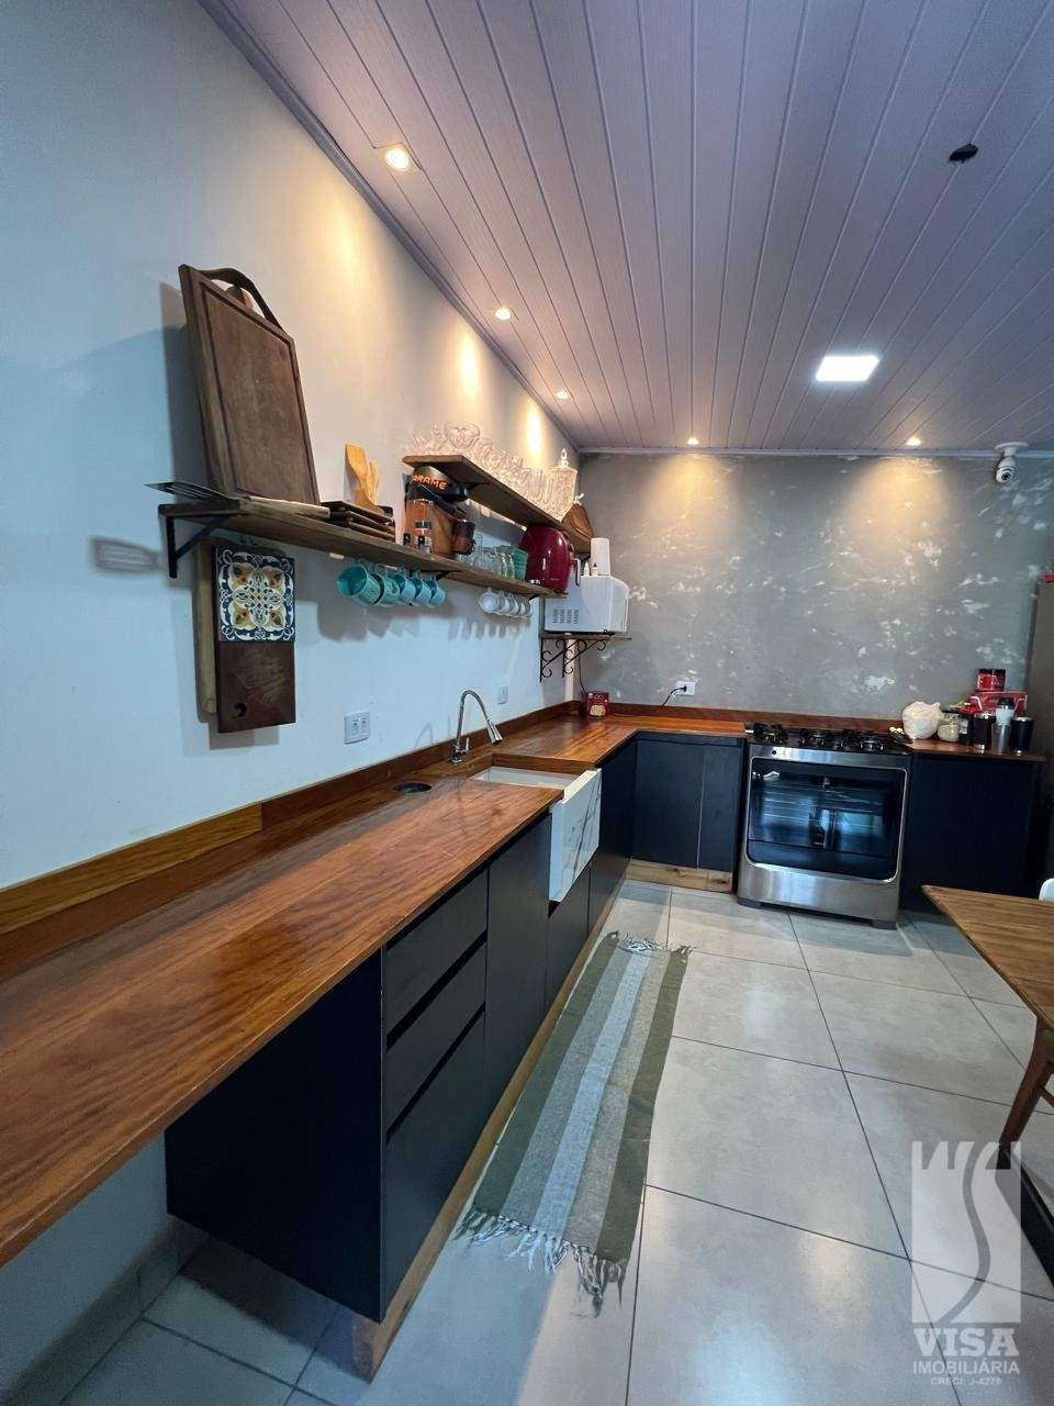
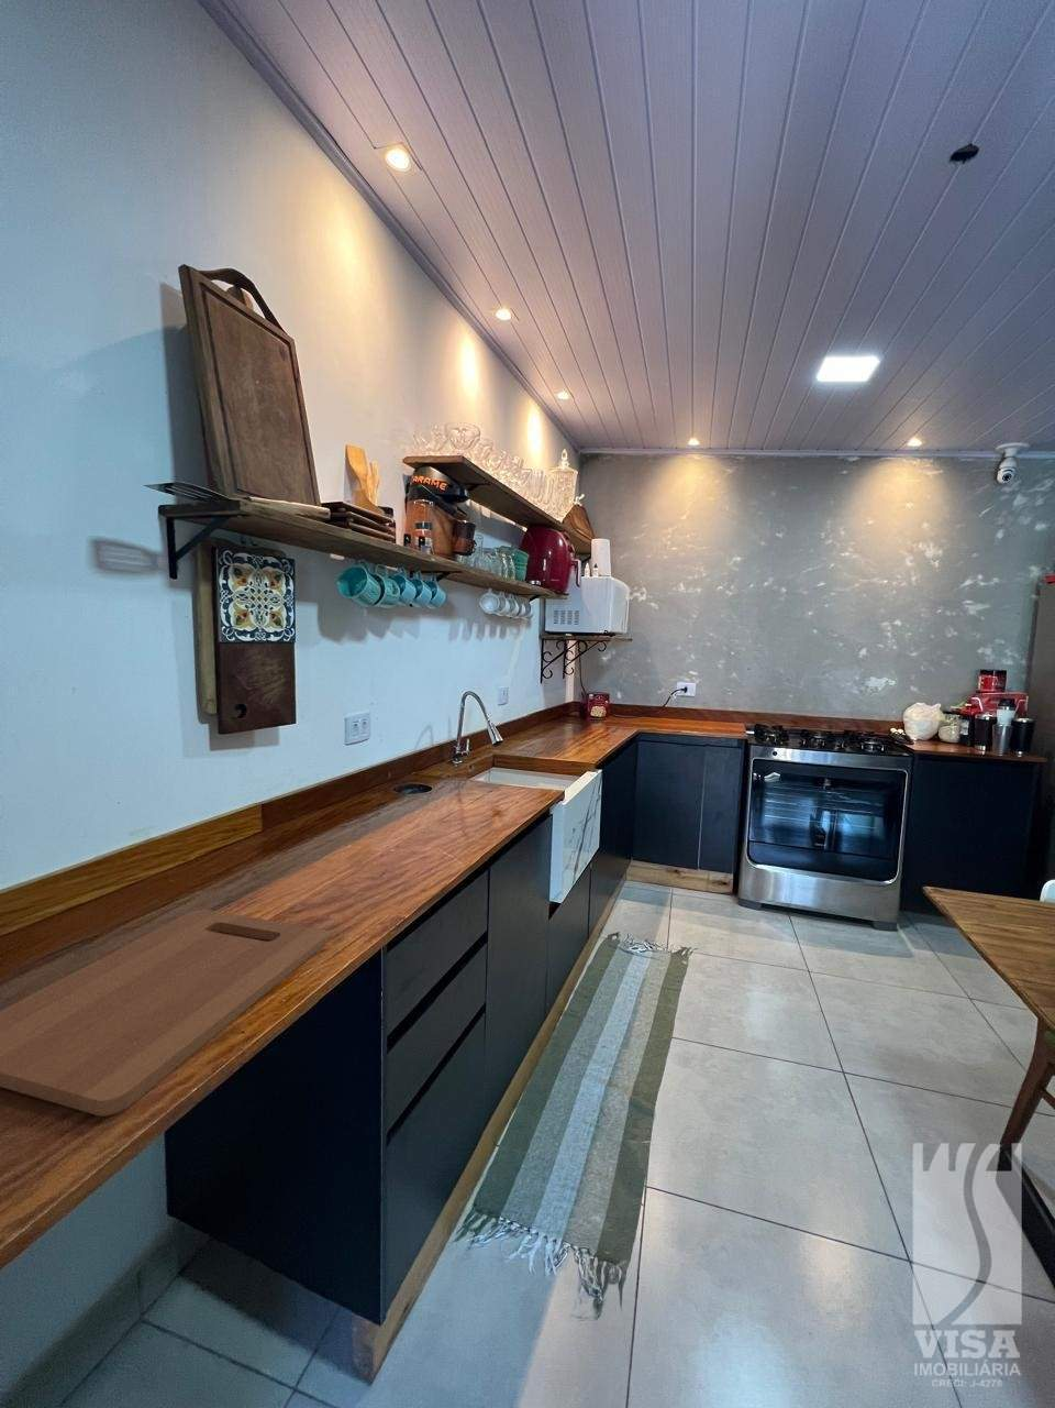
+ cutting board [0,909,329,1118]
